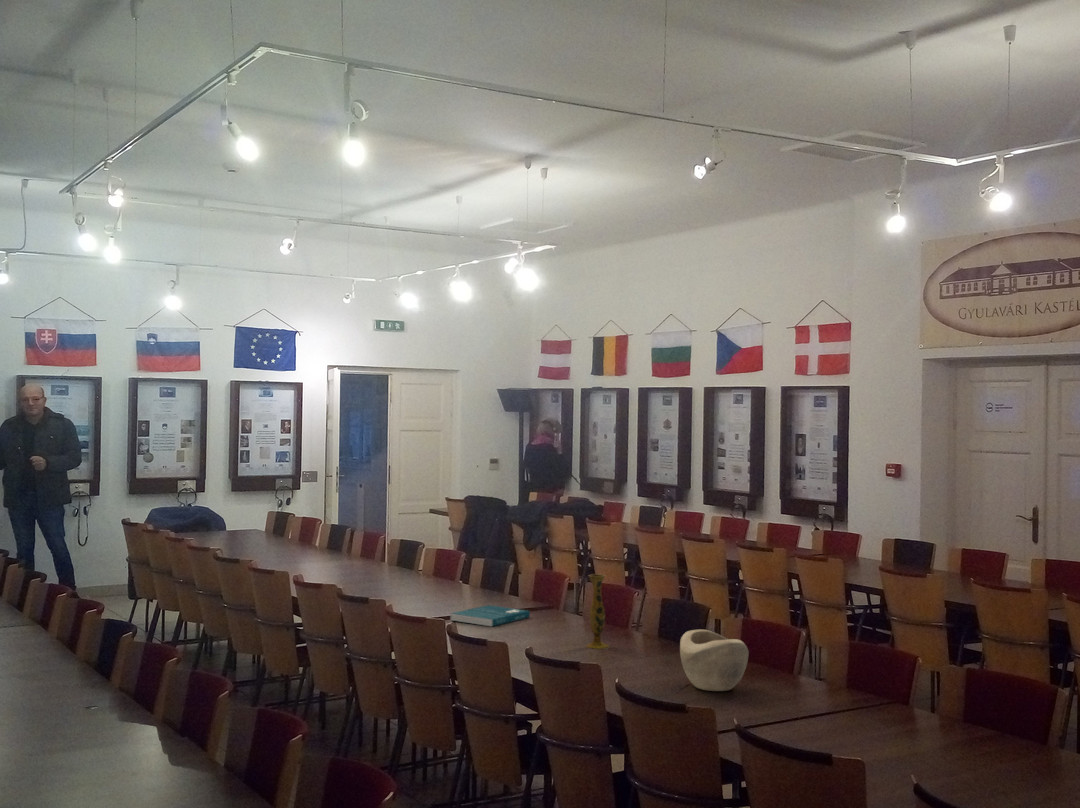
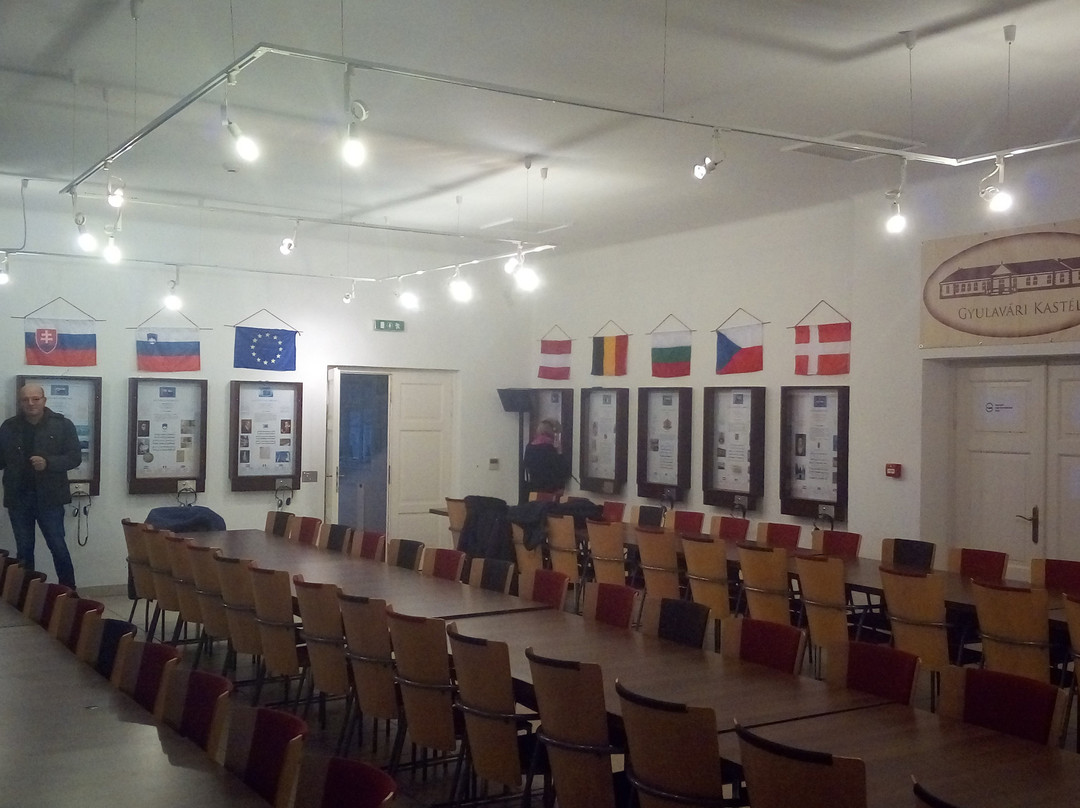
- decorative bowl [679,629,750,692]
- vase [585,573,611,650]
- book [450,604,531,628]
